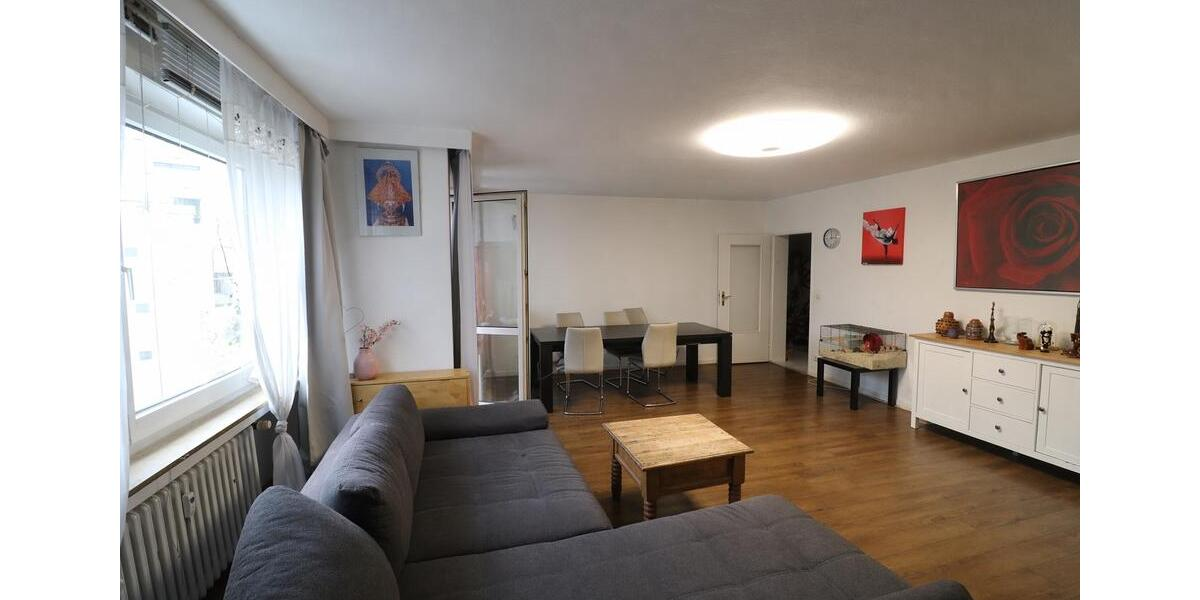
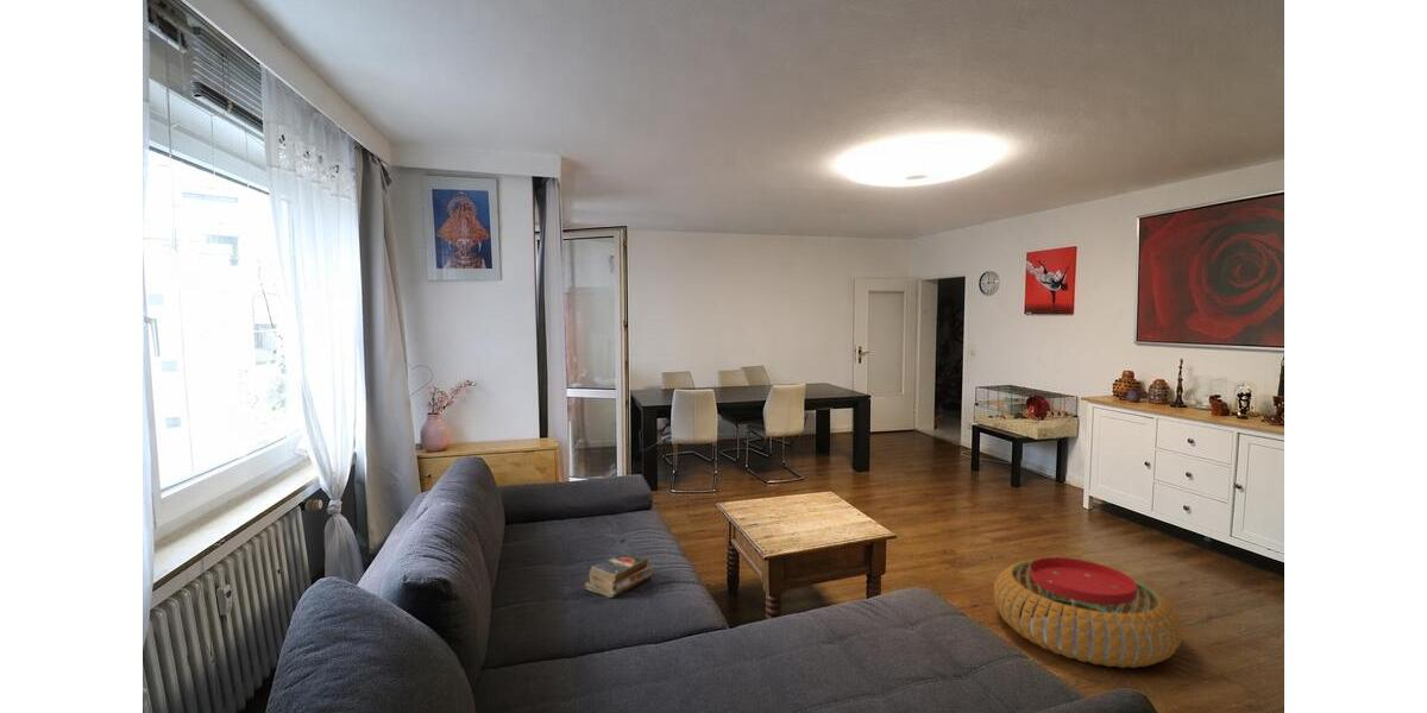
+ pouf [993,556,1183,669]
+ book [584,550,653,599]
